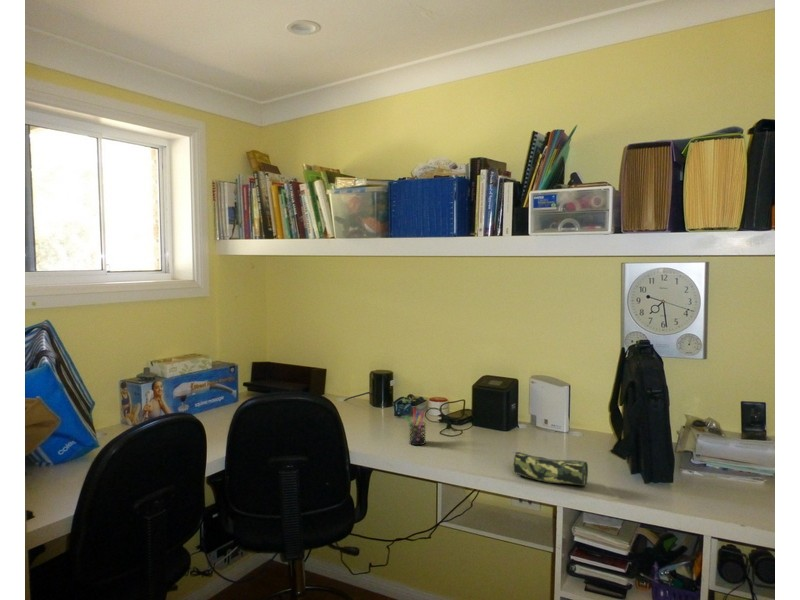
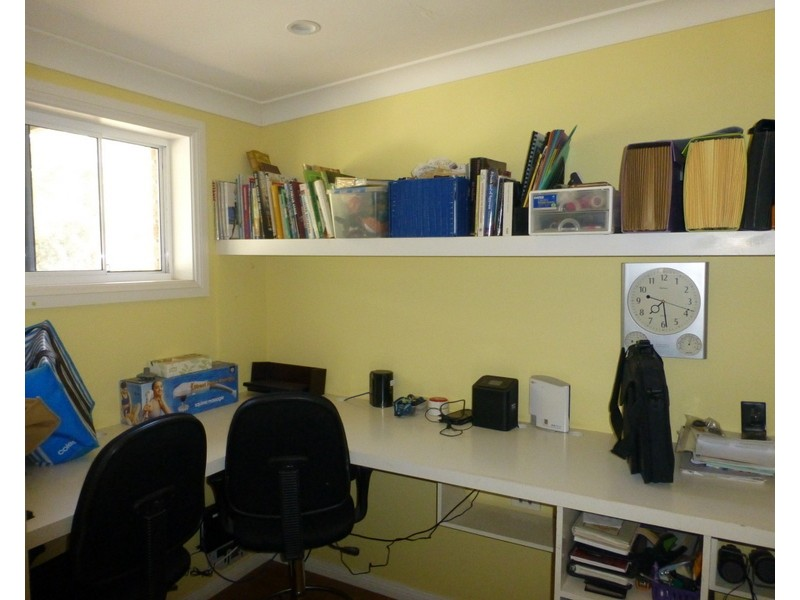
- pencil case [511,451,589,487]
- pen holder [404,407,427,446]
